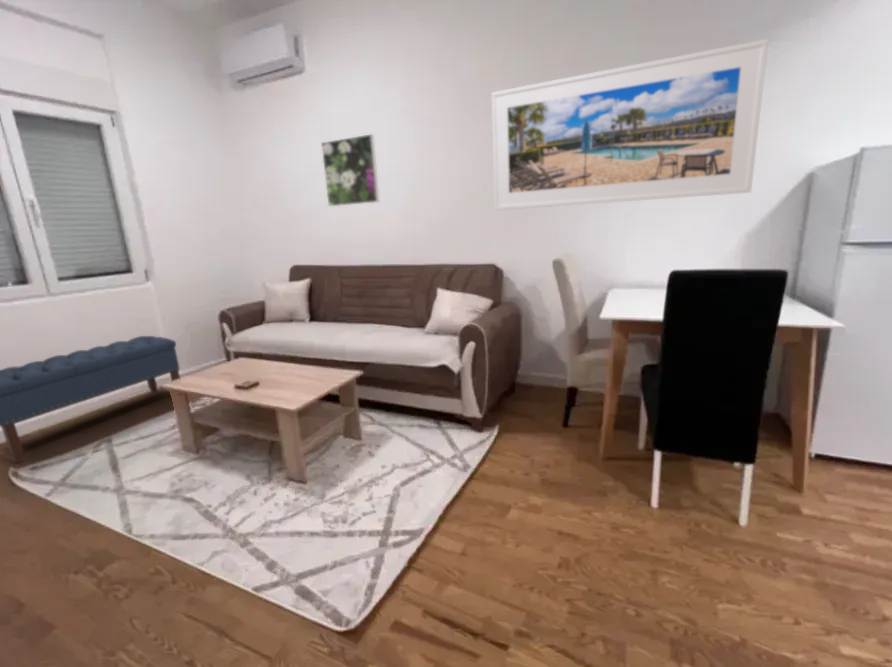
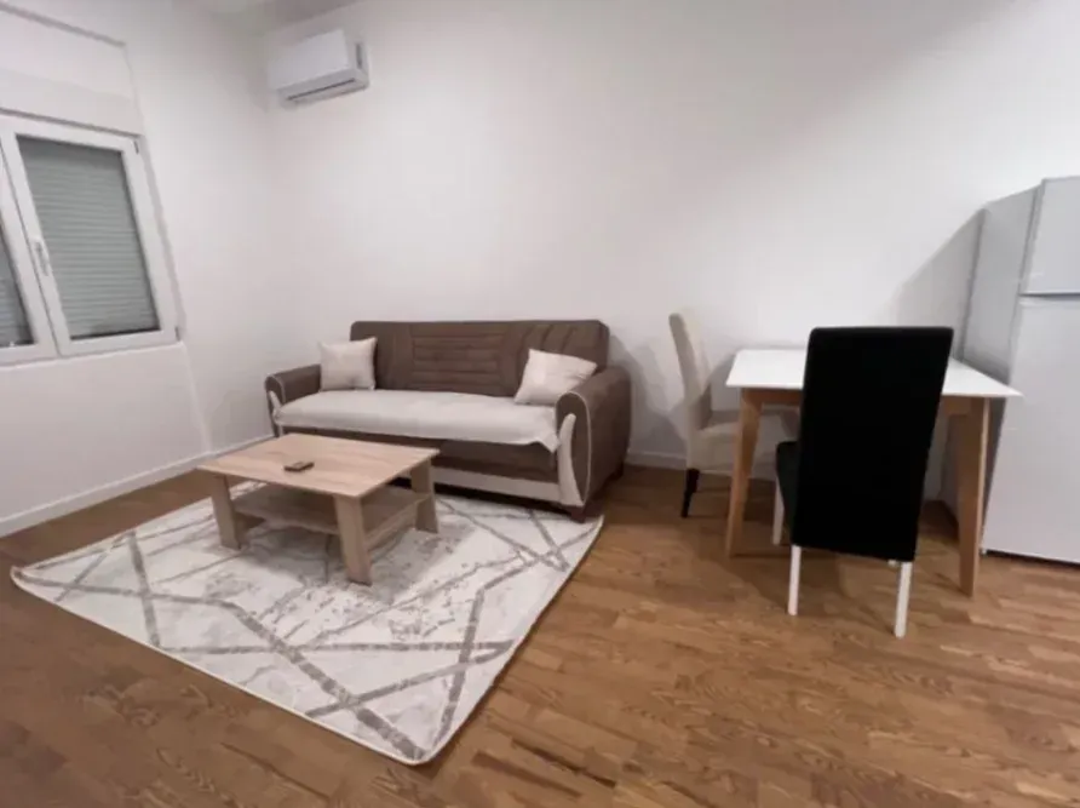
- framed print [490,38,769,211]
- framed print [320,133,380,207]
- bench [0,335,181,464]
